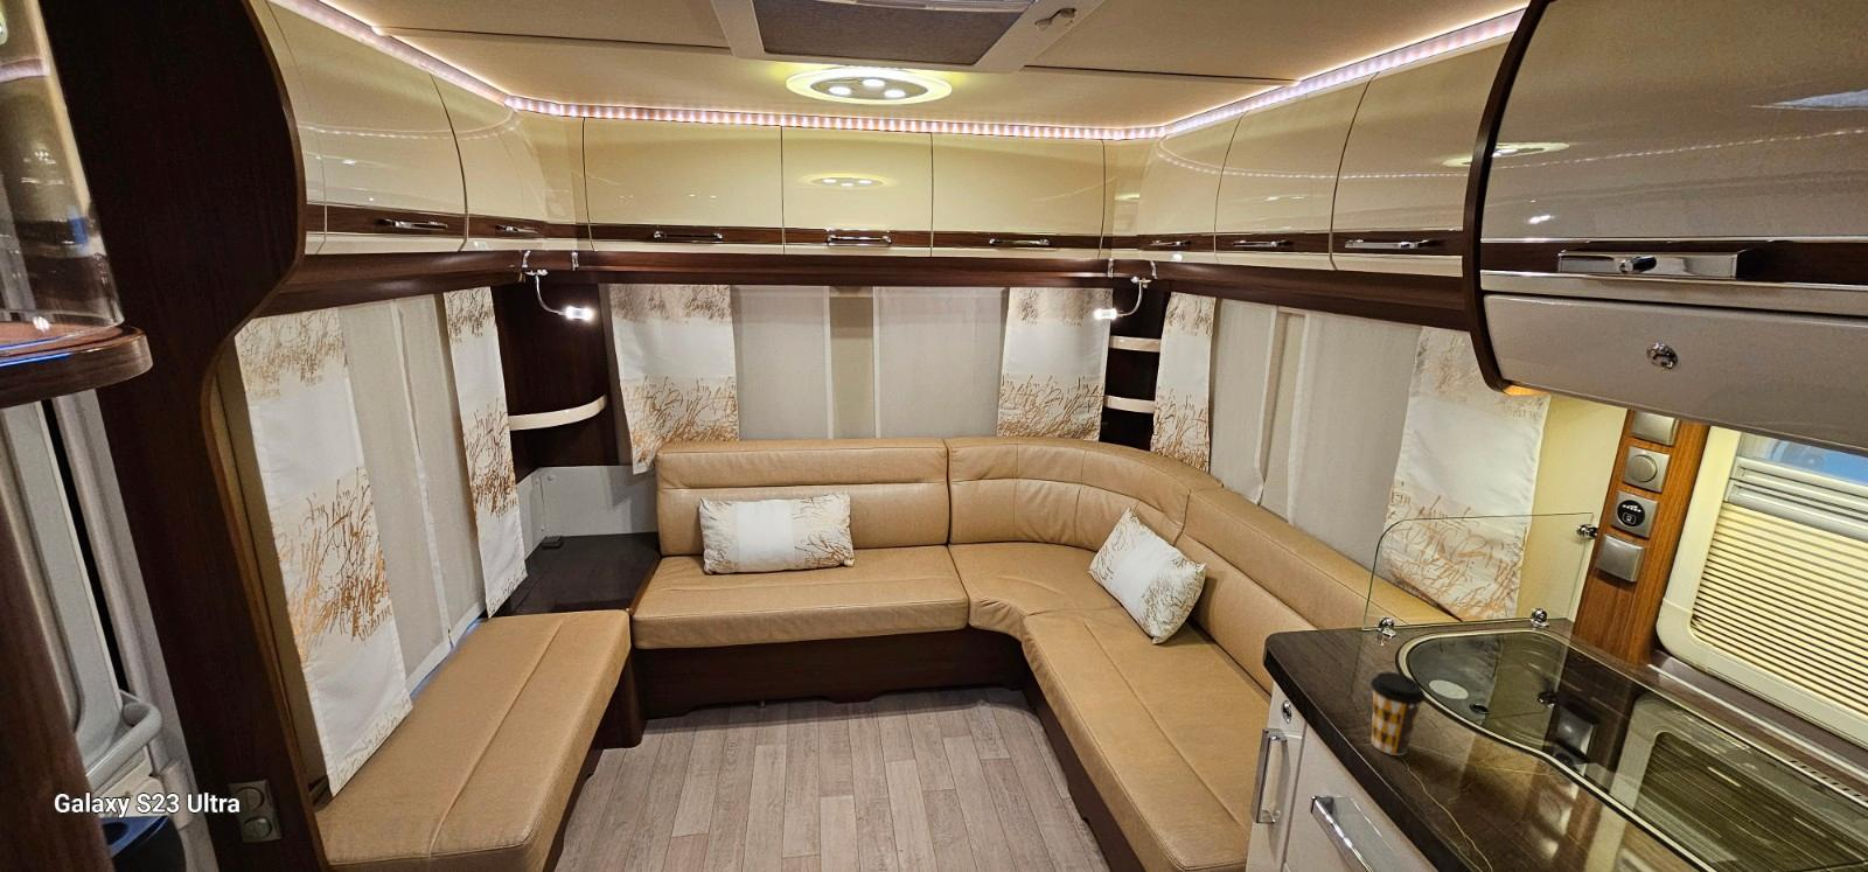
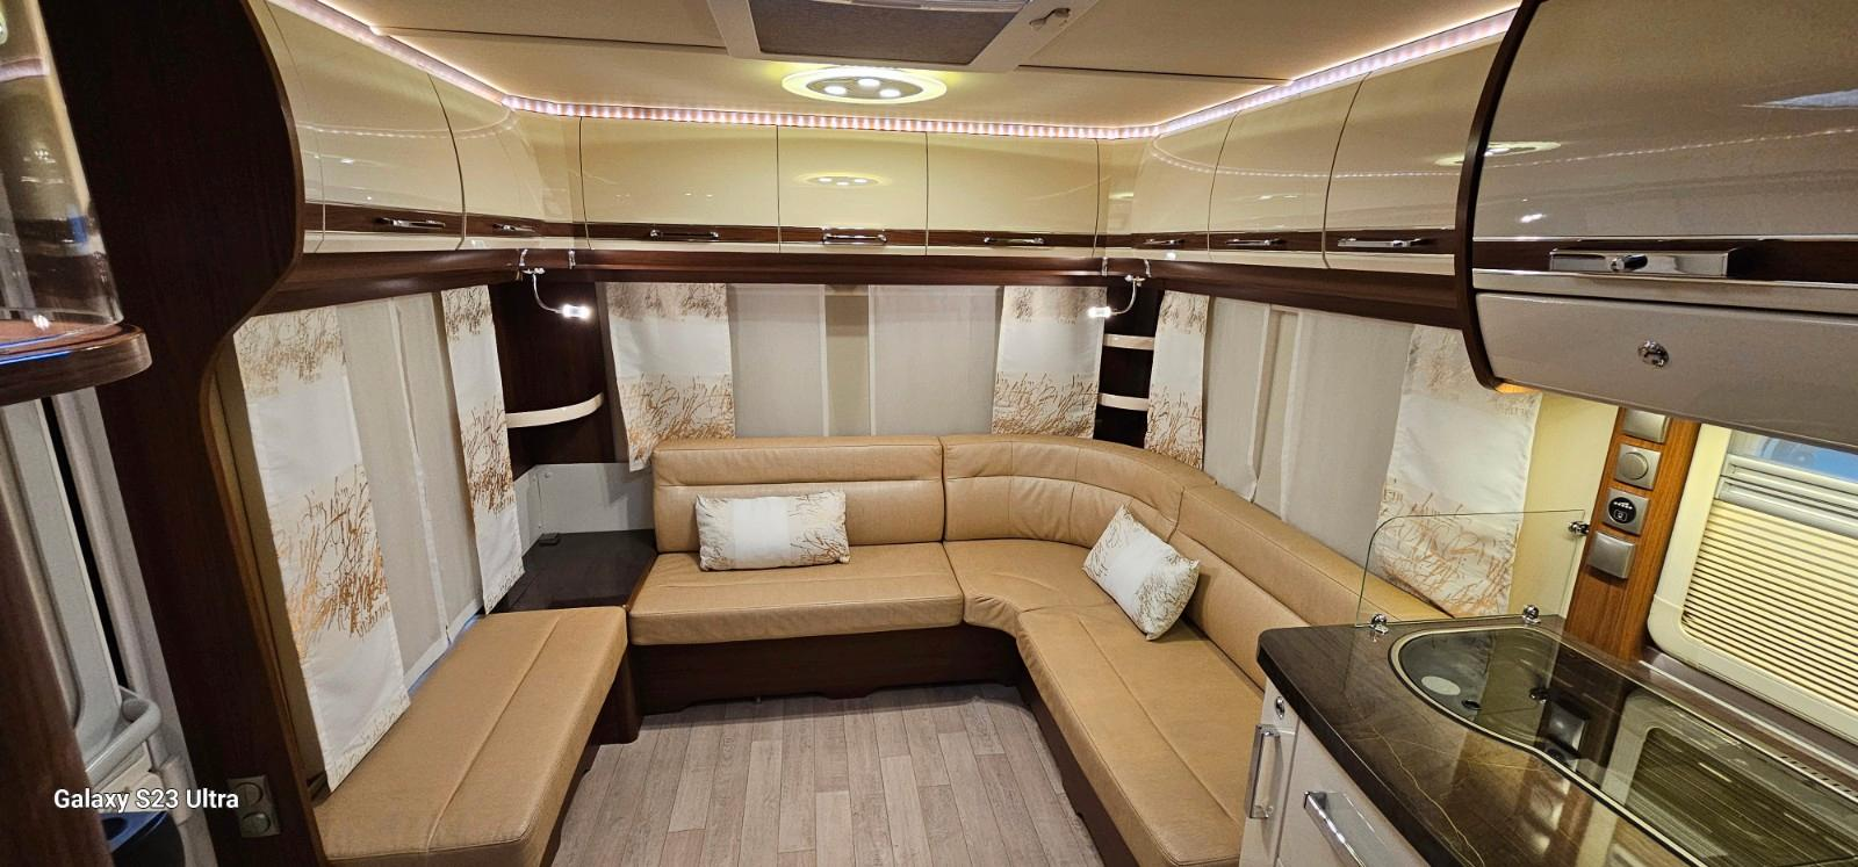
- coffee cup [1370,671,1427,756]
